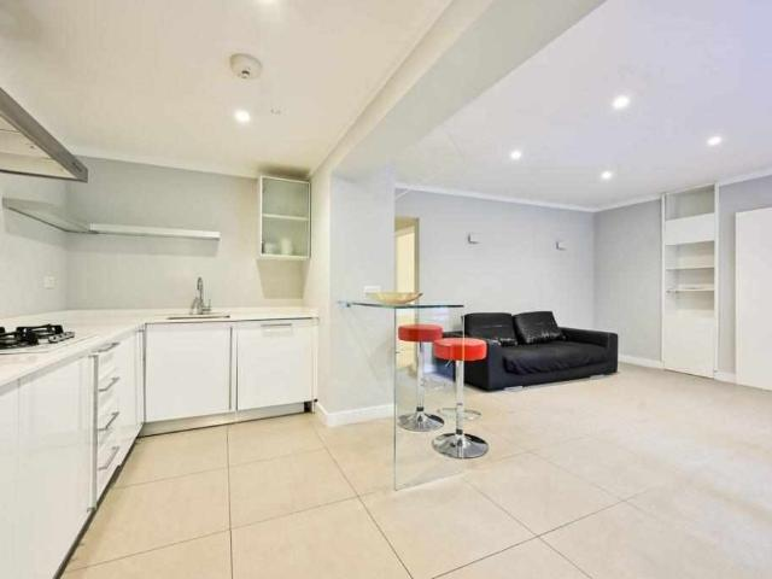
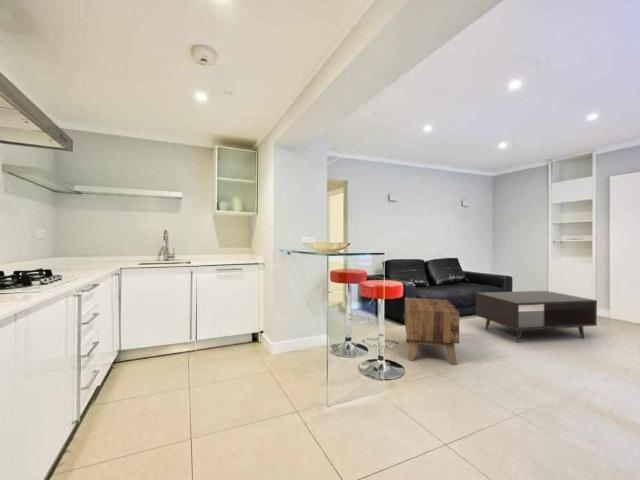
+ coffee table [475,290,598,343]
+ side table [402,297,460,366]
